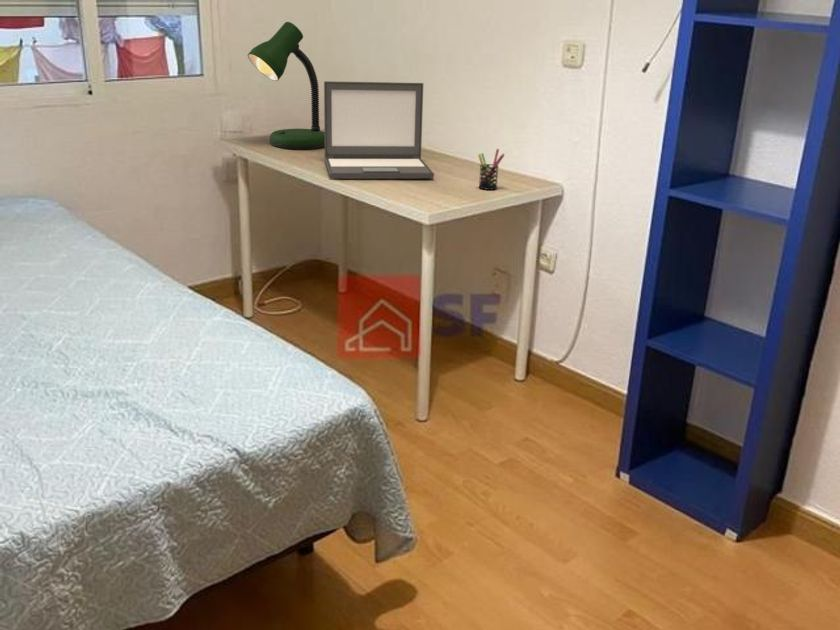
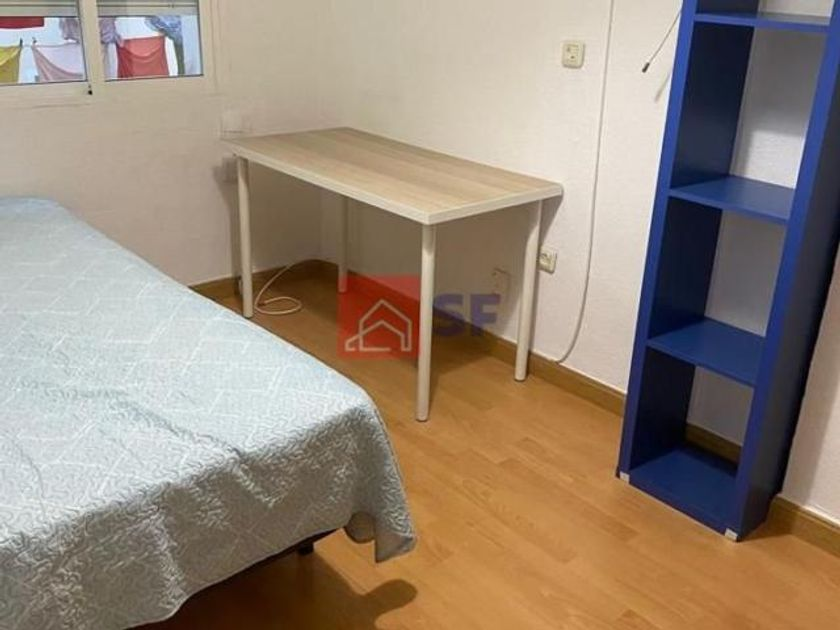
- laptop [323,80,435,180]
- pen holder [477,148,506,191]
- desk lamp [247,21,325,150]
